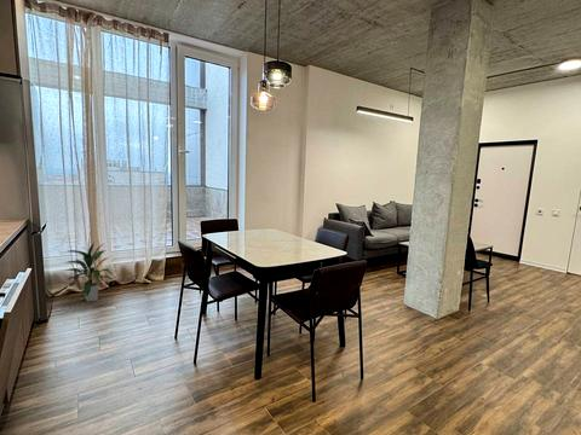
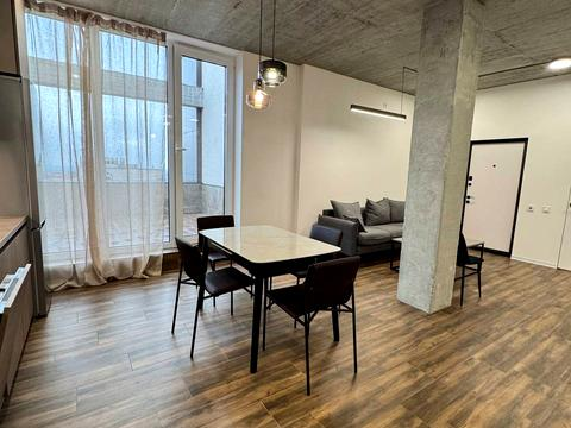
- indoor plant [61,242,114,303]
